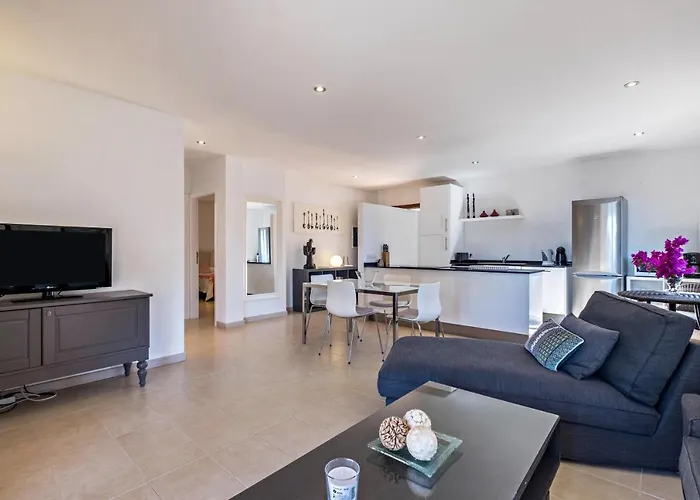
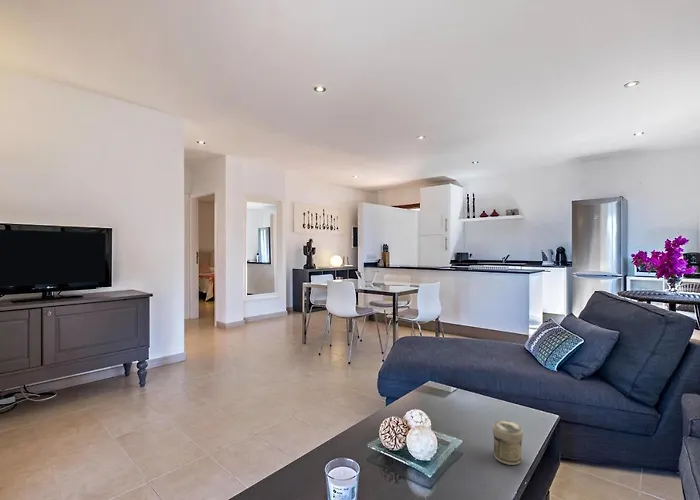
+ jar [492,419,524,466]
